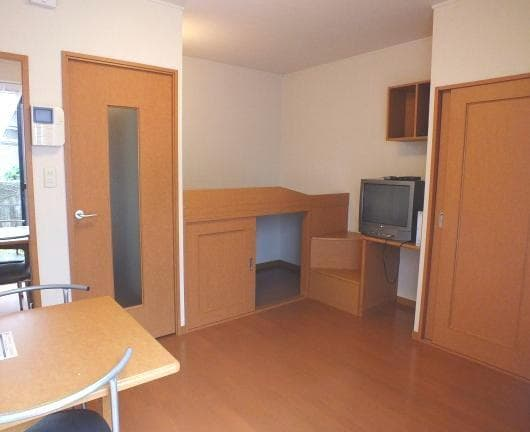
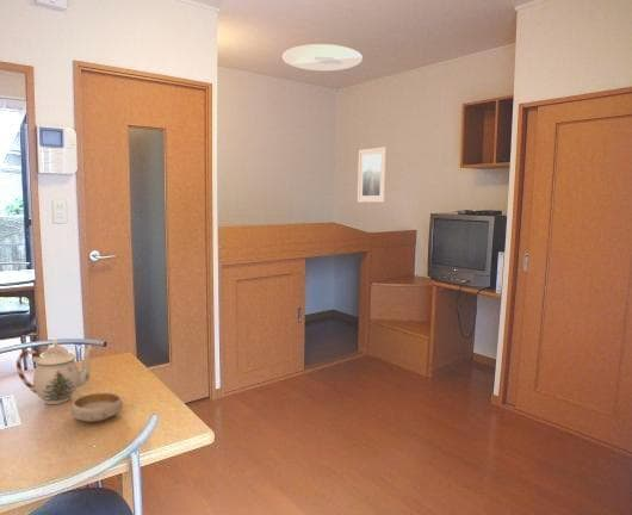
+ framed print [357,145,389,204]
+ teapot [16,339,95,405]
+ bowl [69,391,124,423]
+ ceiling light [281,43,364,72]
